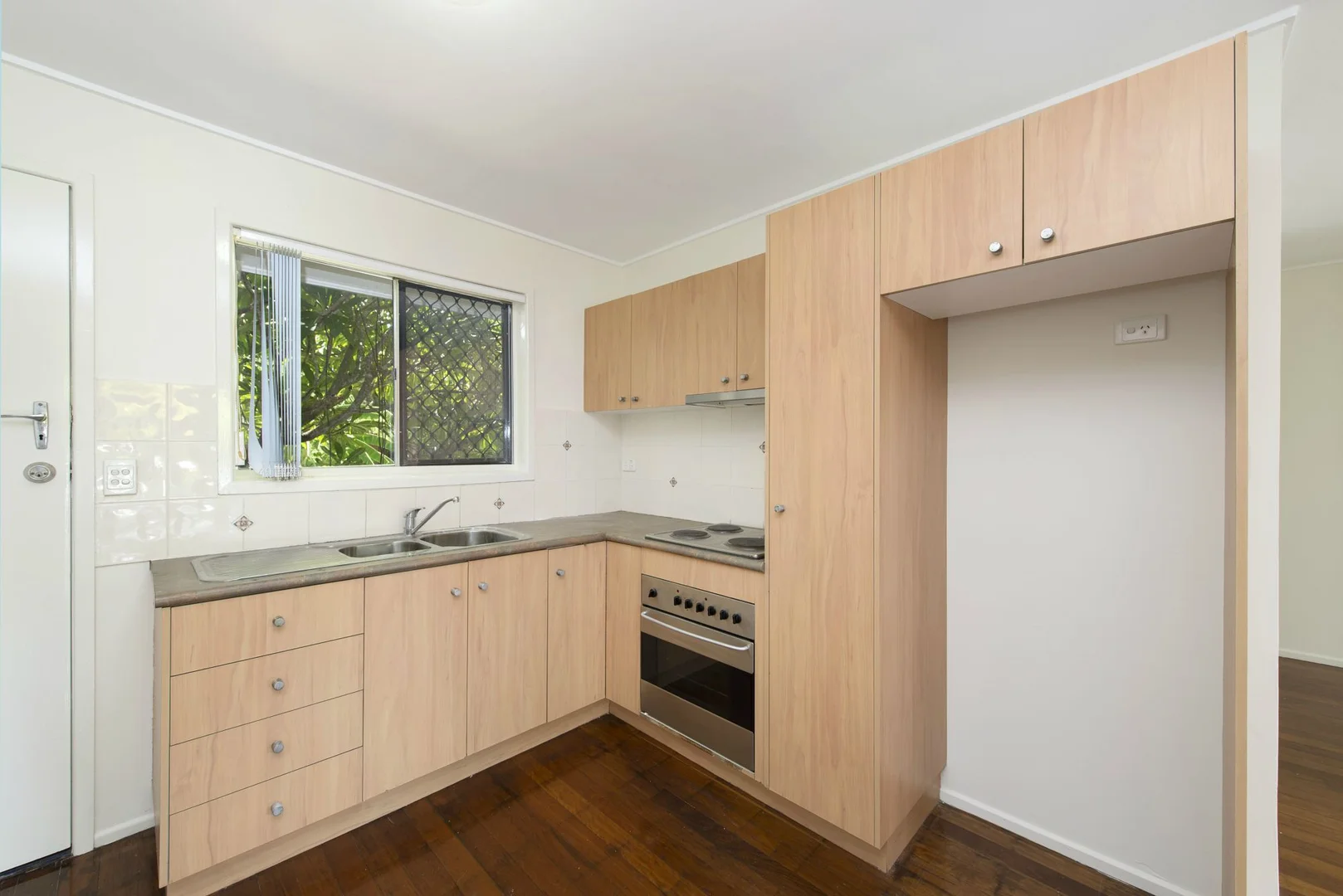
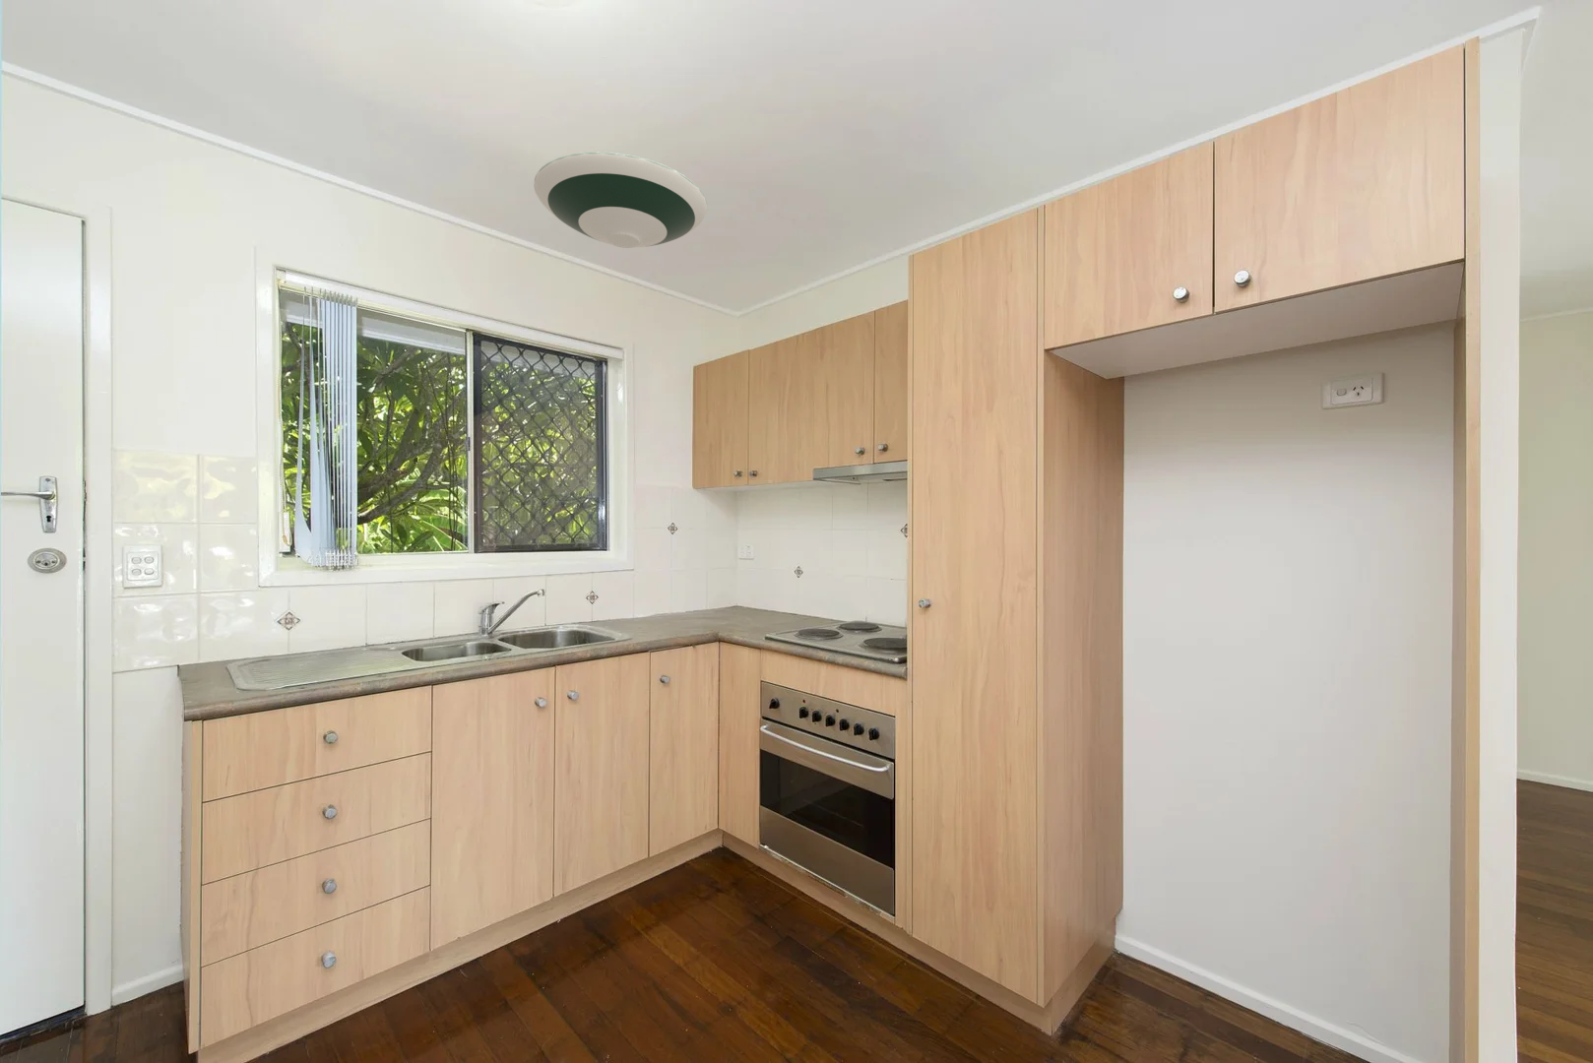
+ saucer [533,151,708,249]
